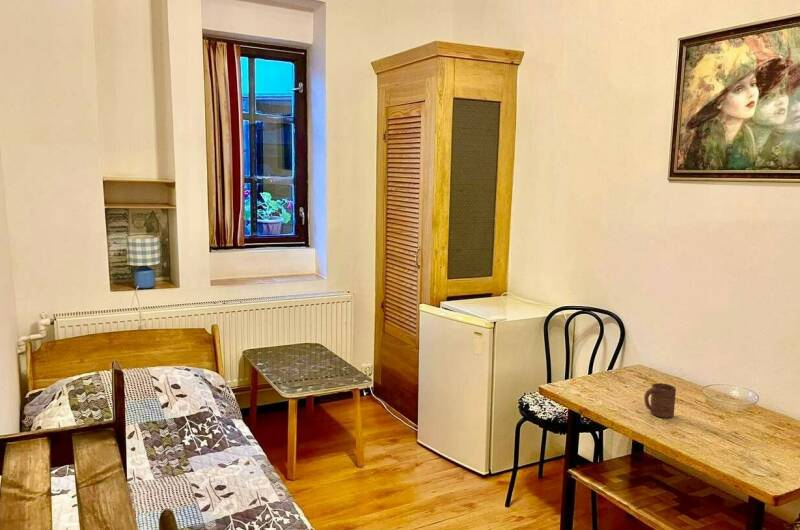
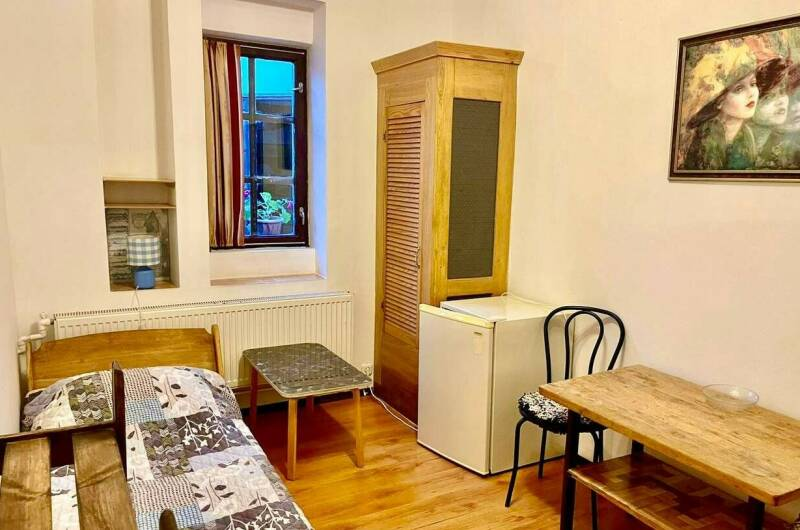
- cup [643,382,677,419]
